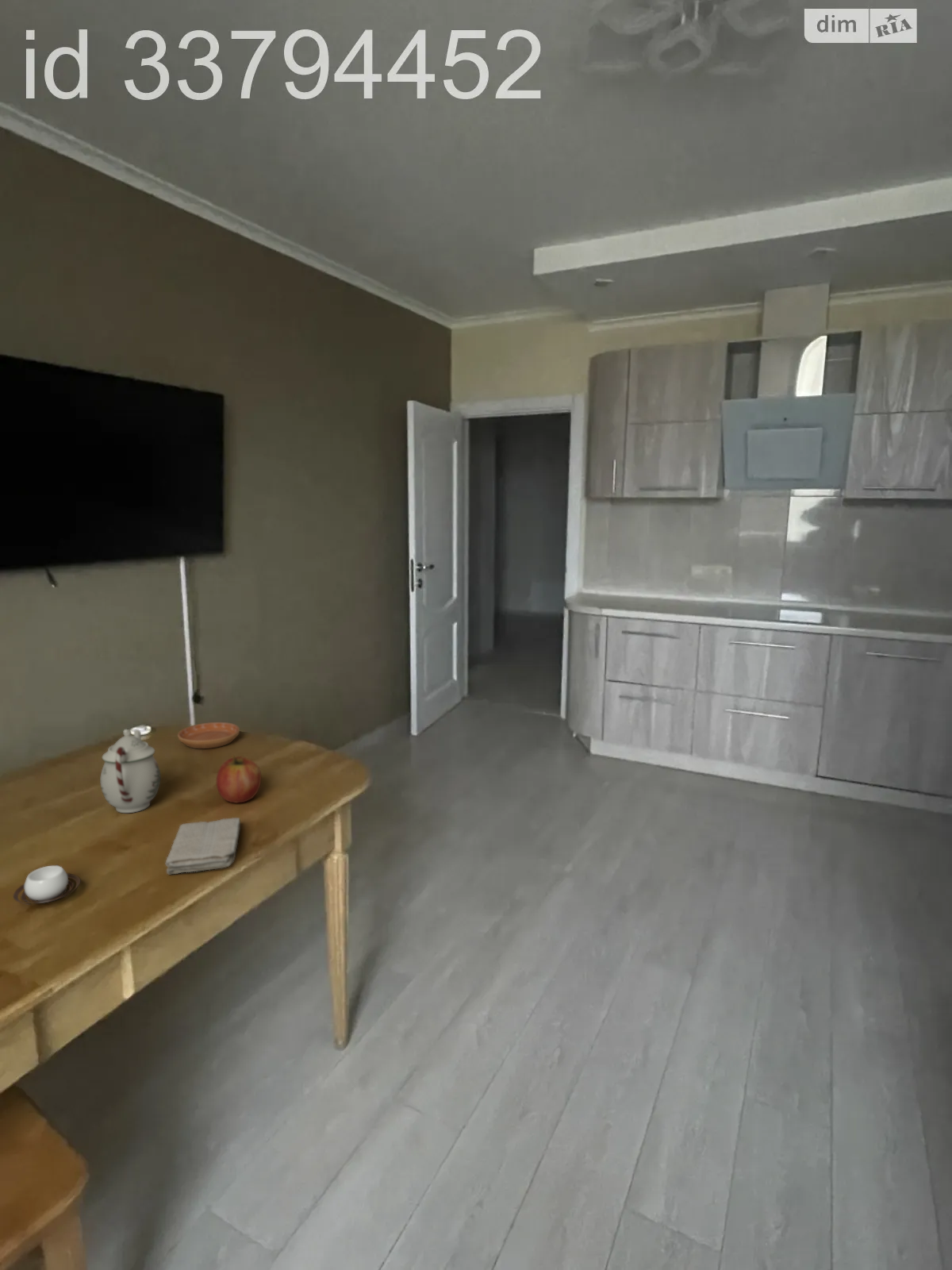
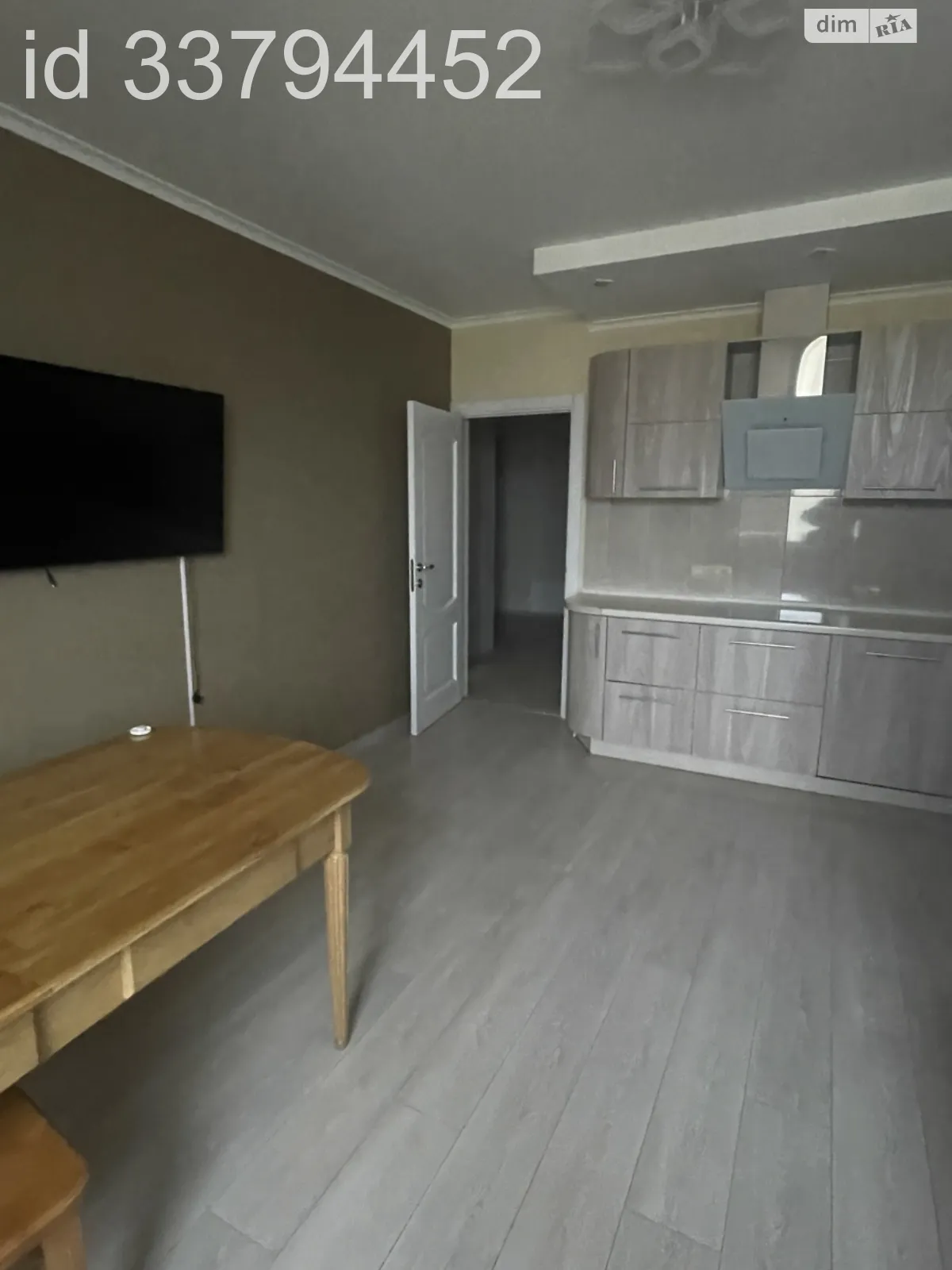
- saucer [177,722,240,749]
- washcloth [165,817,241,875]
- teapot [99,729,161,814]
- cup [13,864,81,906]
- fruit [216,755,262,803]
